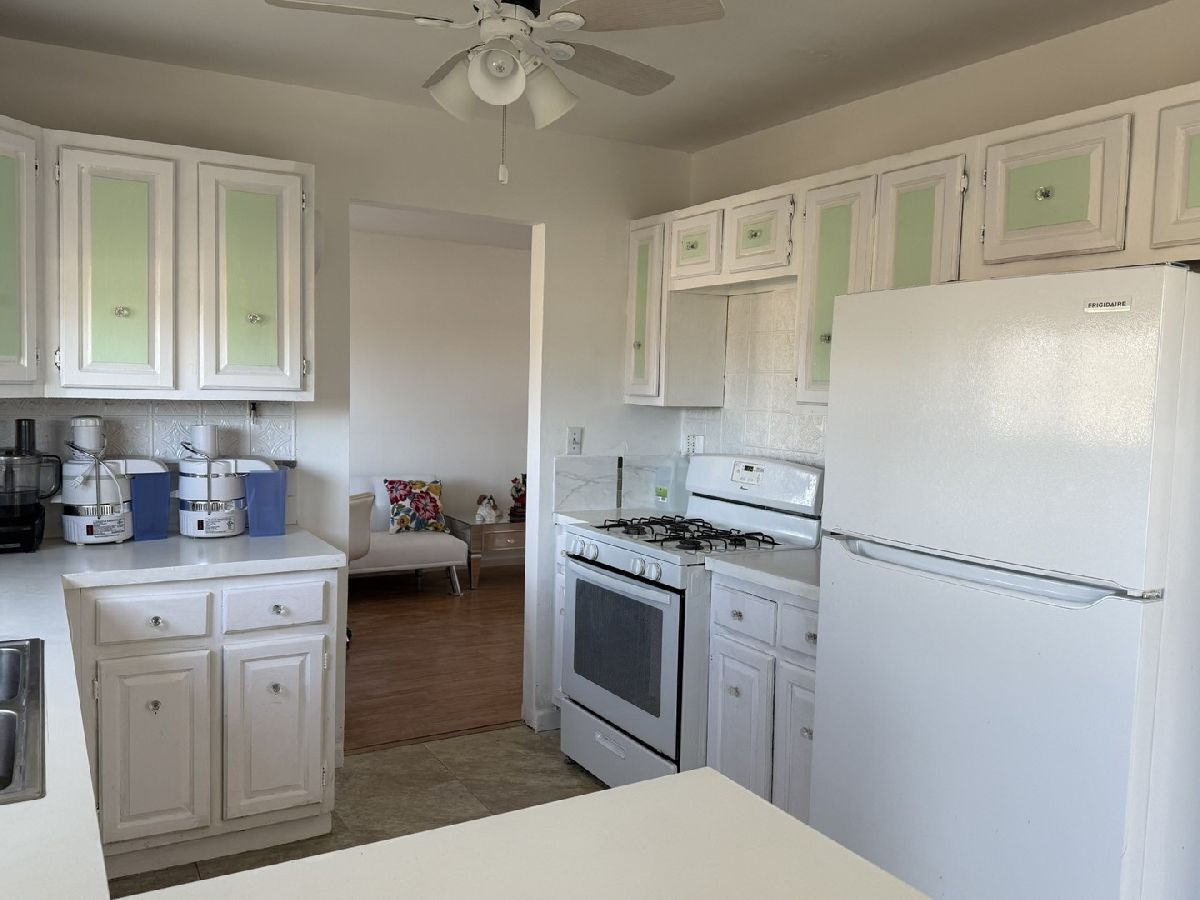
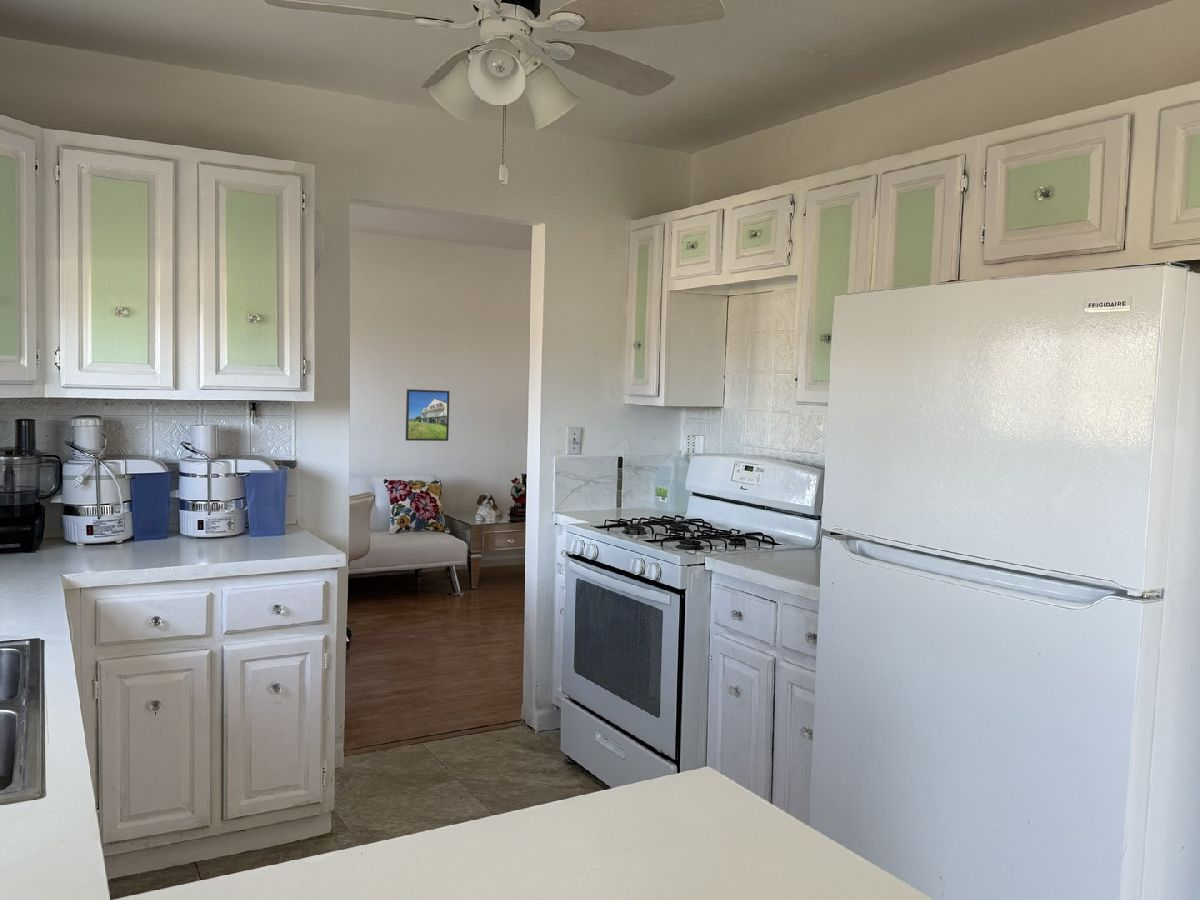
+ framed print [405,388,451,442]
